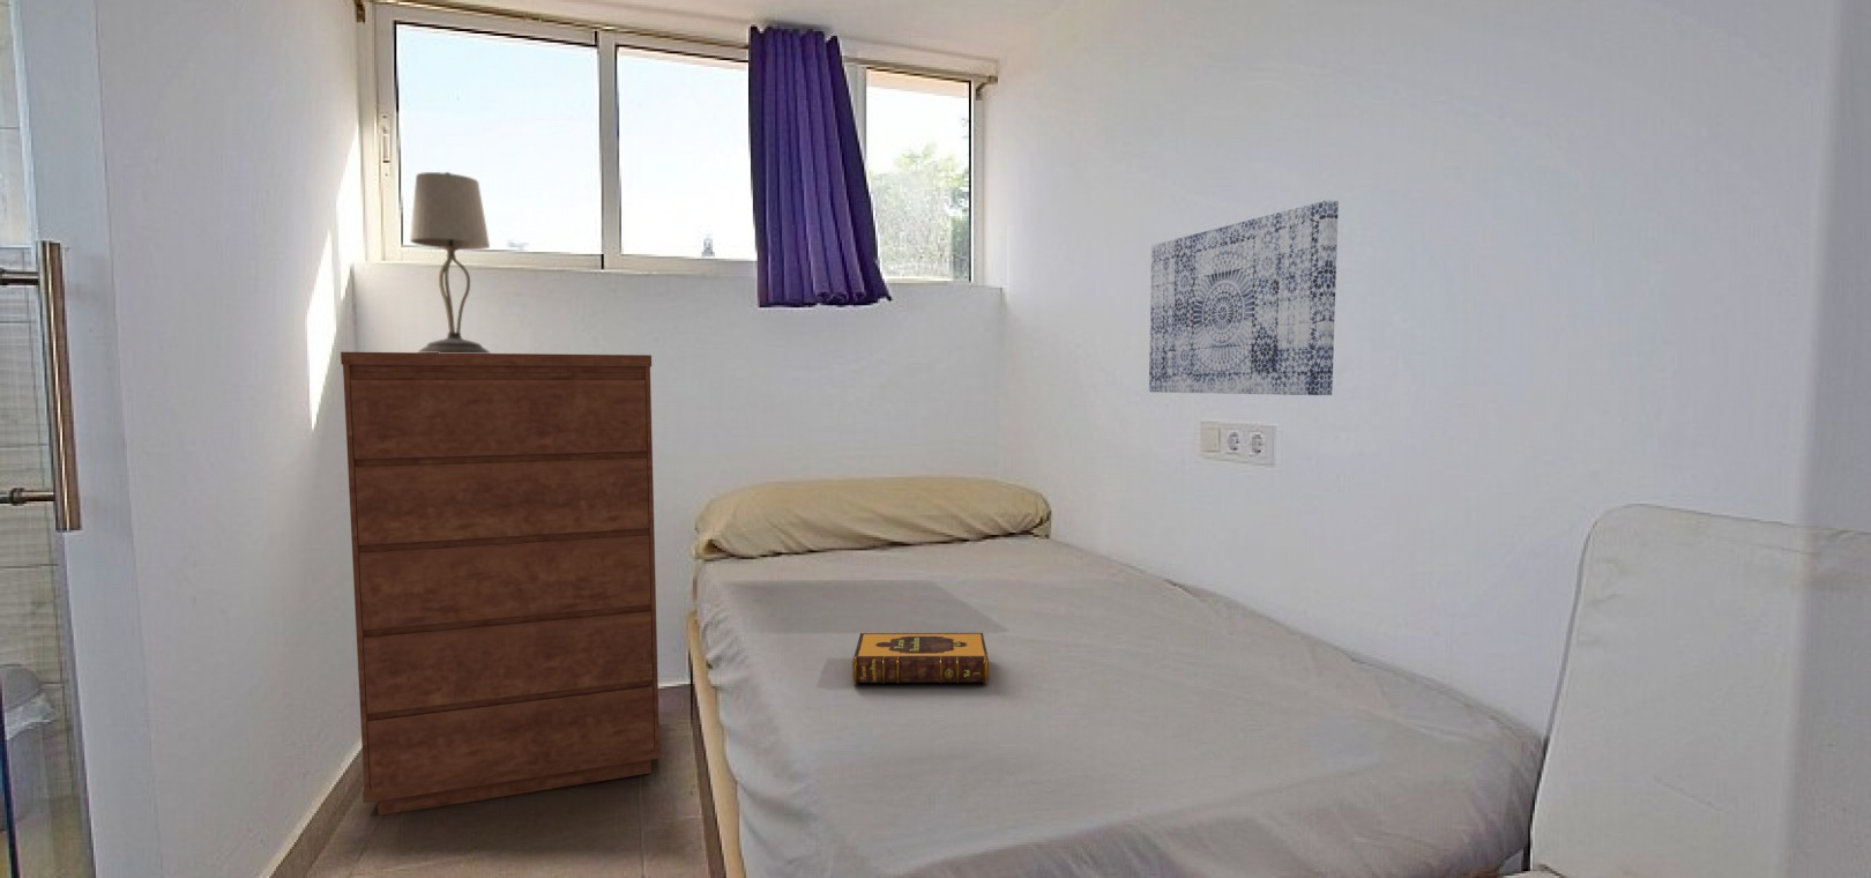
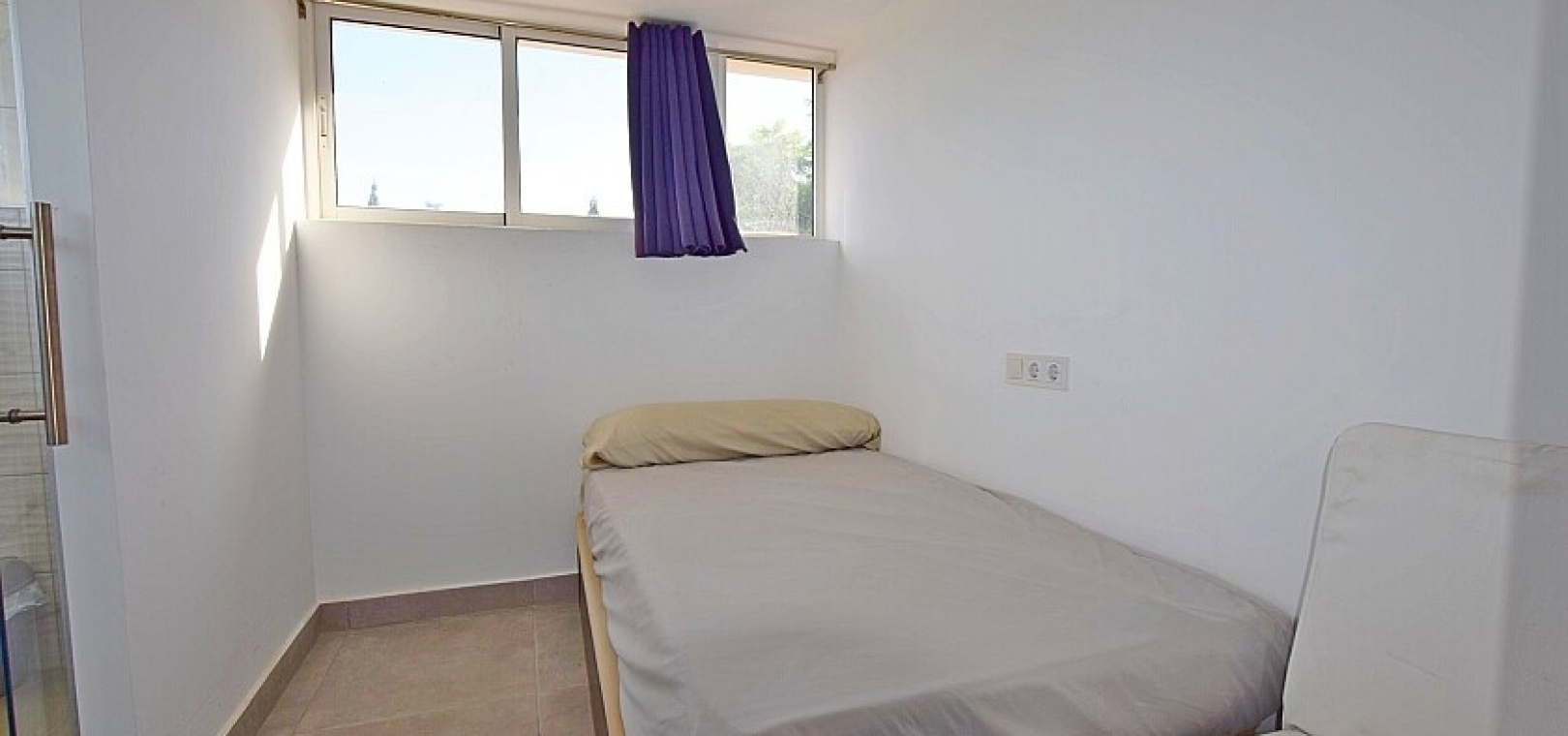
- table lamp [409,171,492,353]
- wall art [1148,199,1340,396]
- dresser [340,351,662,817]
- hardback book [851,632,989,685]
